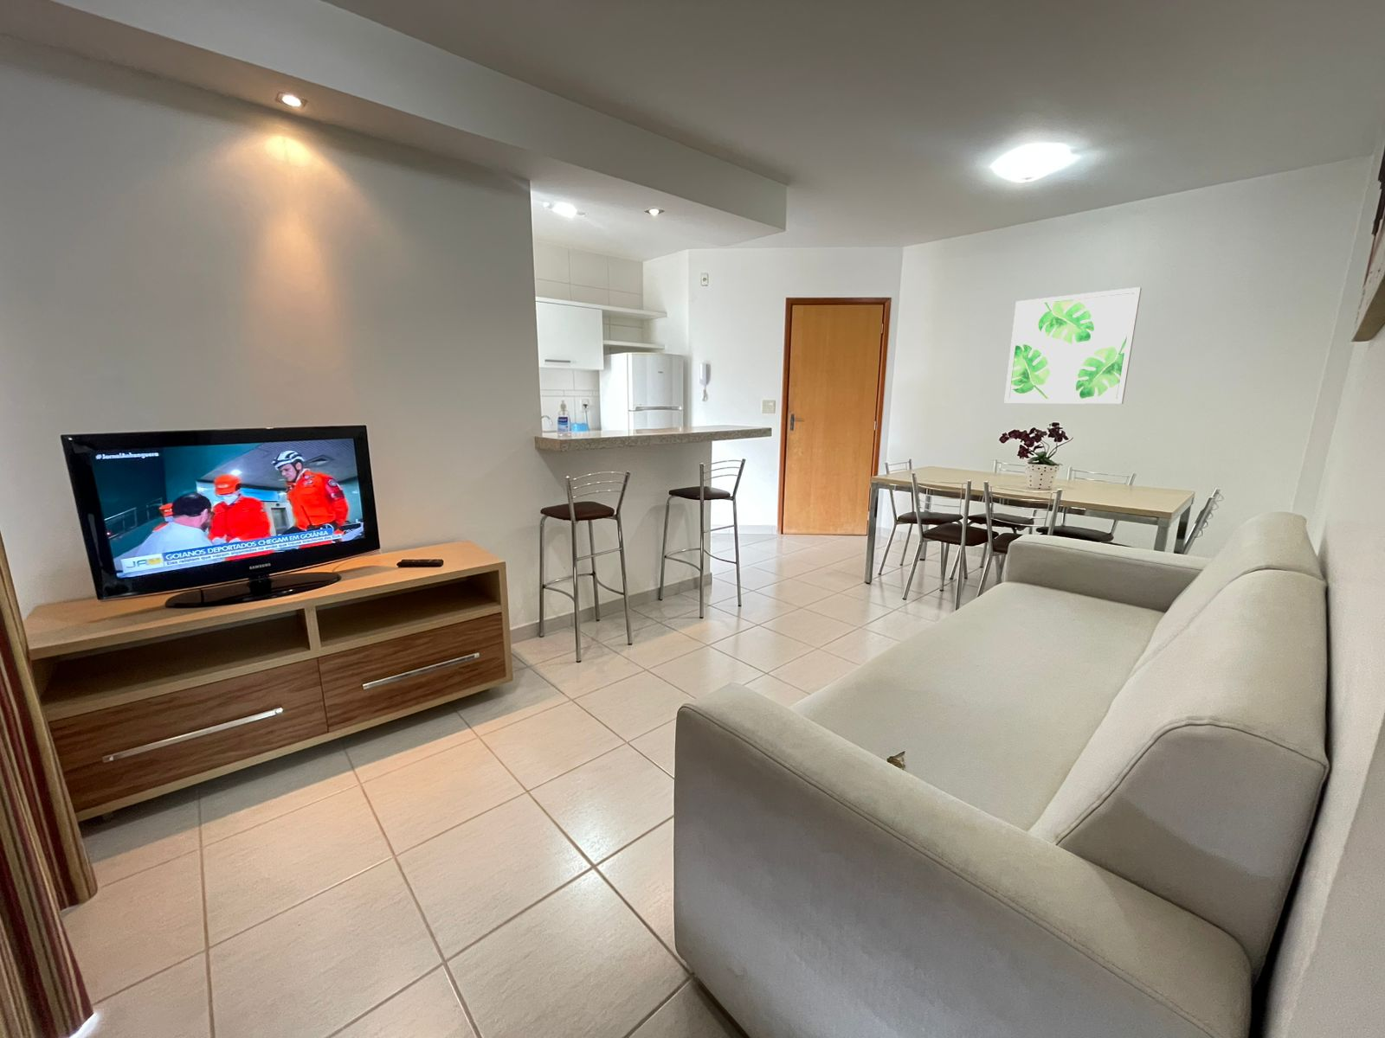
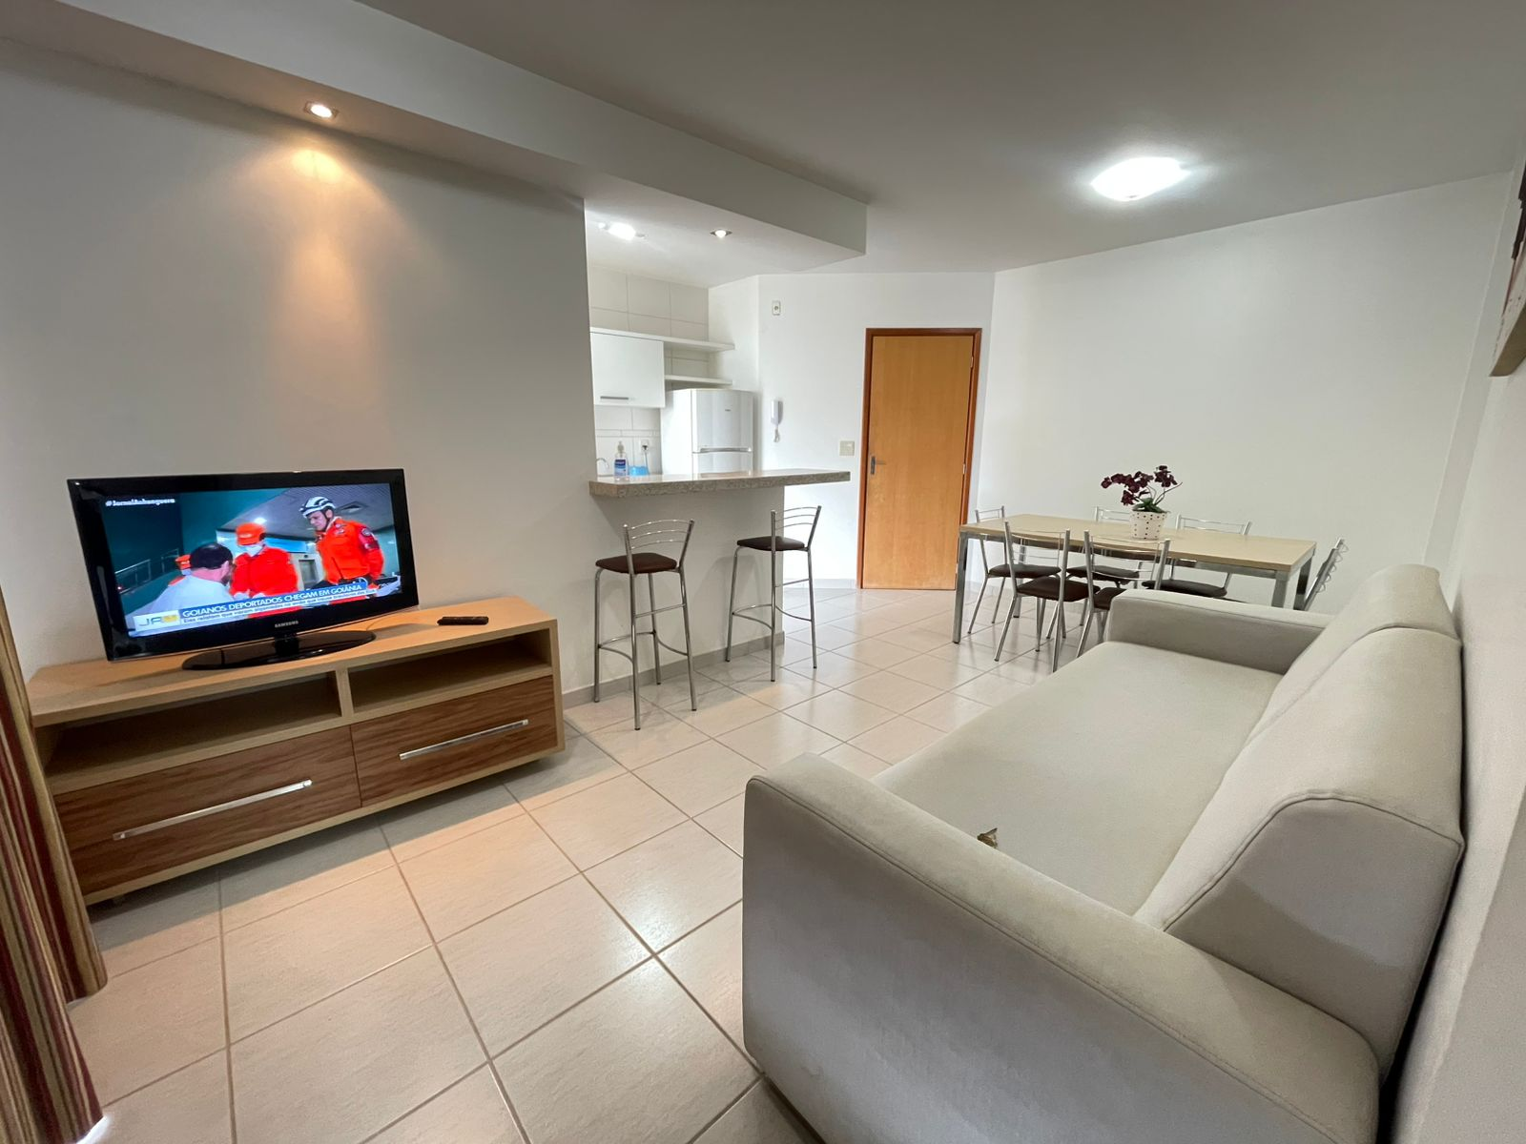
- wall art [1003,287,1143,405]
